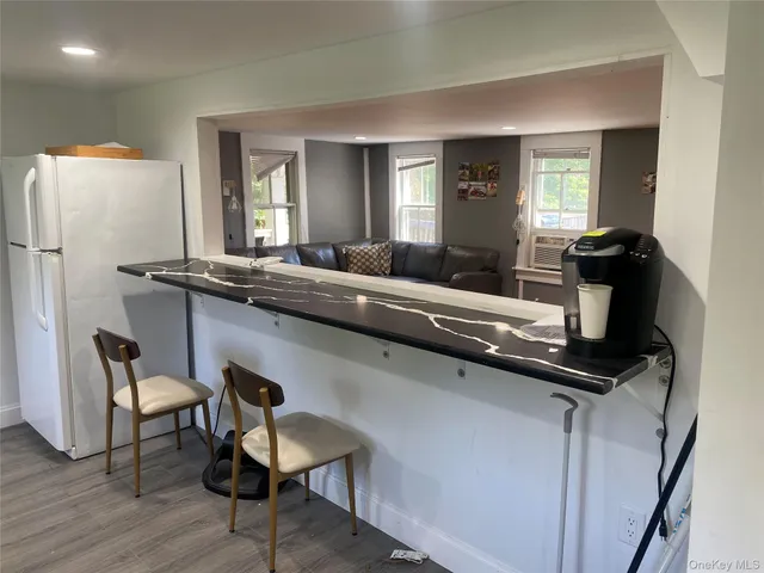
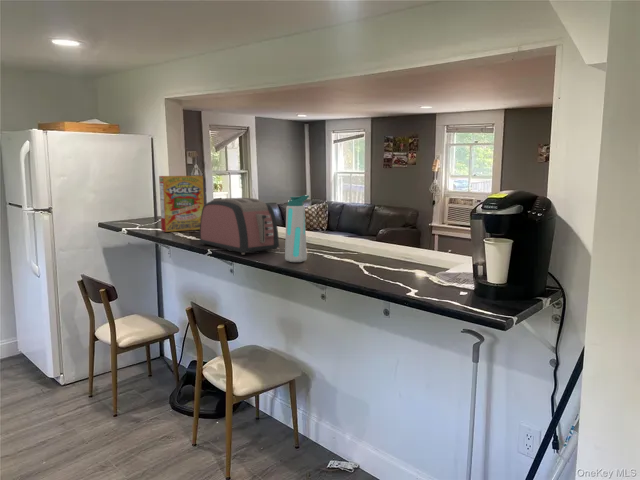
+ toaster [199,197,280,255]
+ cereal box [158,175,205,233]
+ water bottle [284,194,310,263]
